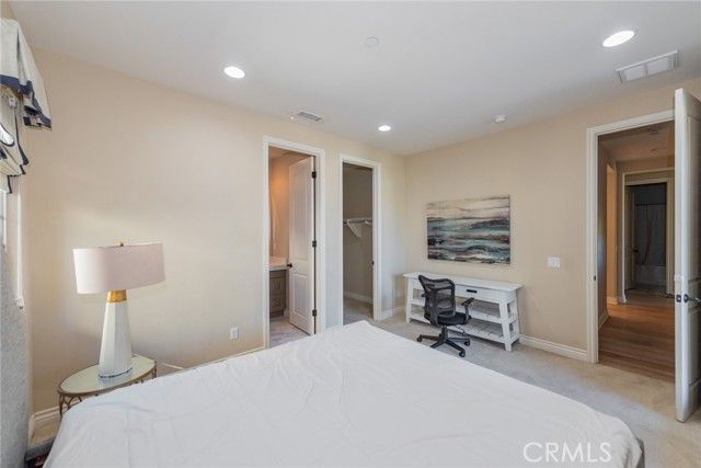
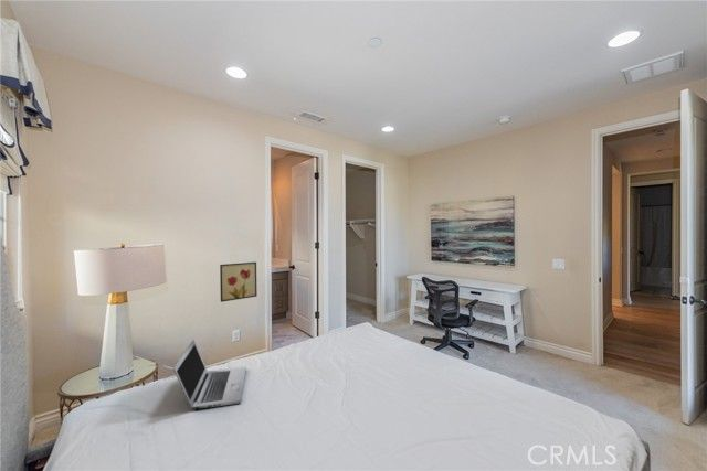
+ wall art [219,261,258,303]
+ laptop [171,339,247,410]
